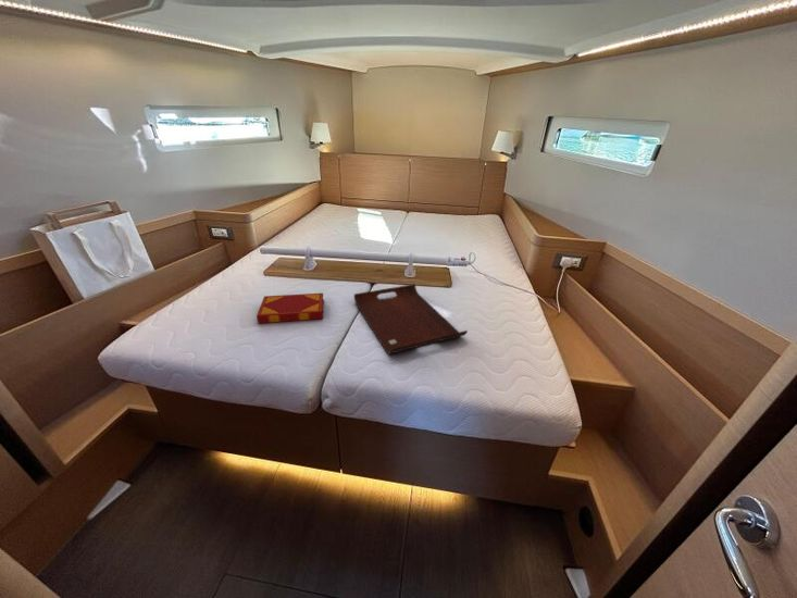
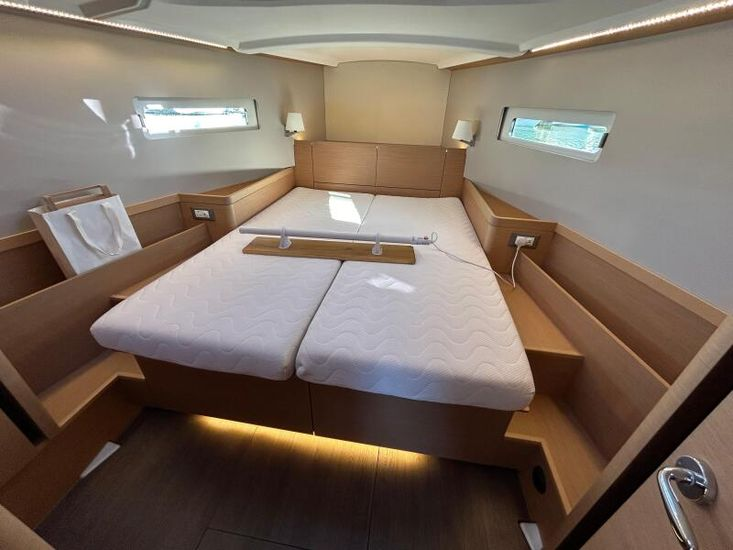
- hardback book [256,292,325,324]
- serving tray [353,283,469,356]
